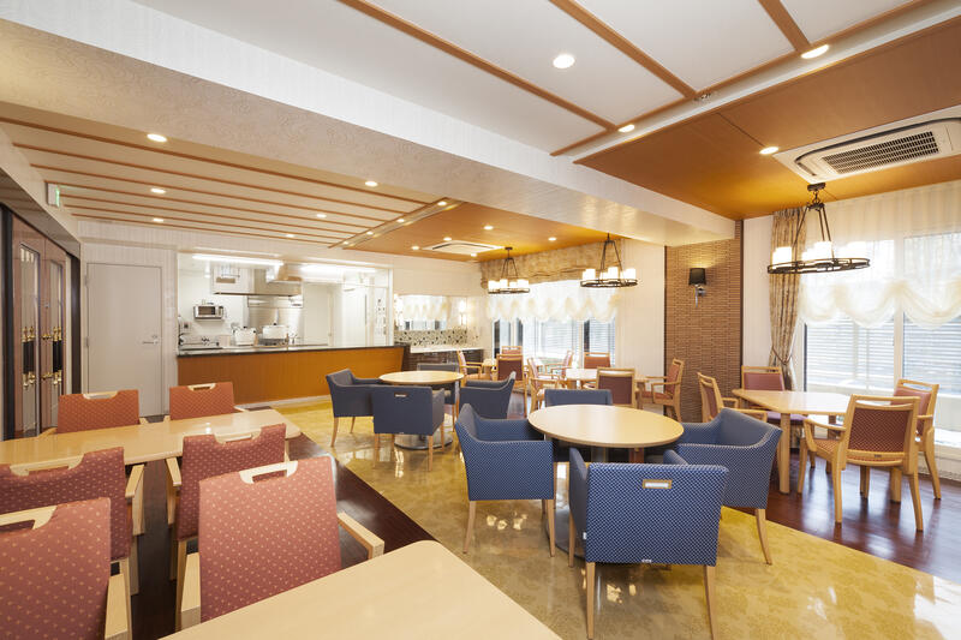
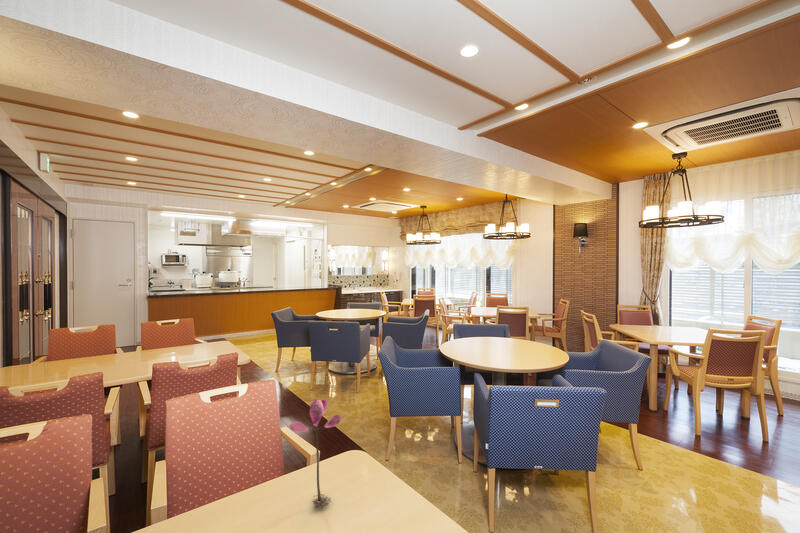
+ flower [288,399,342,510]
